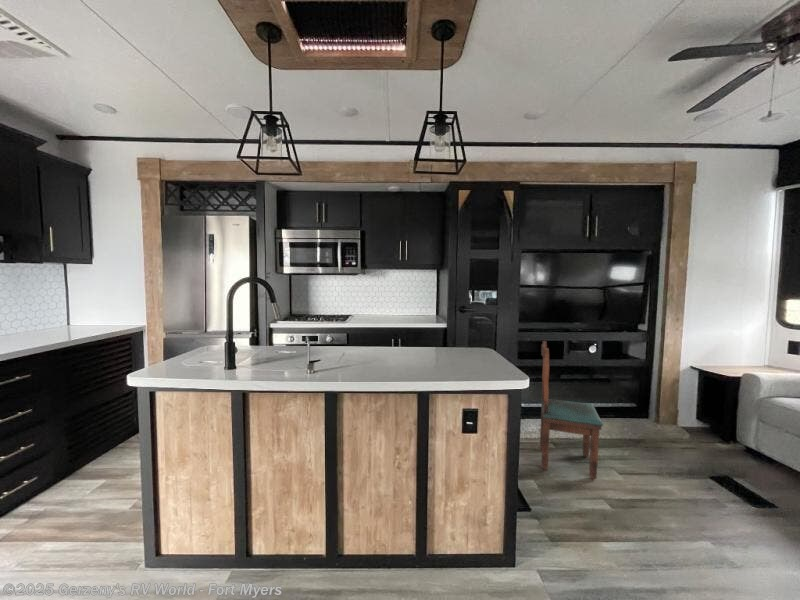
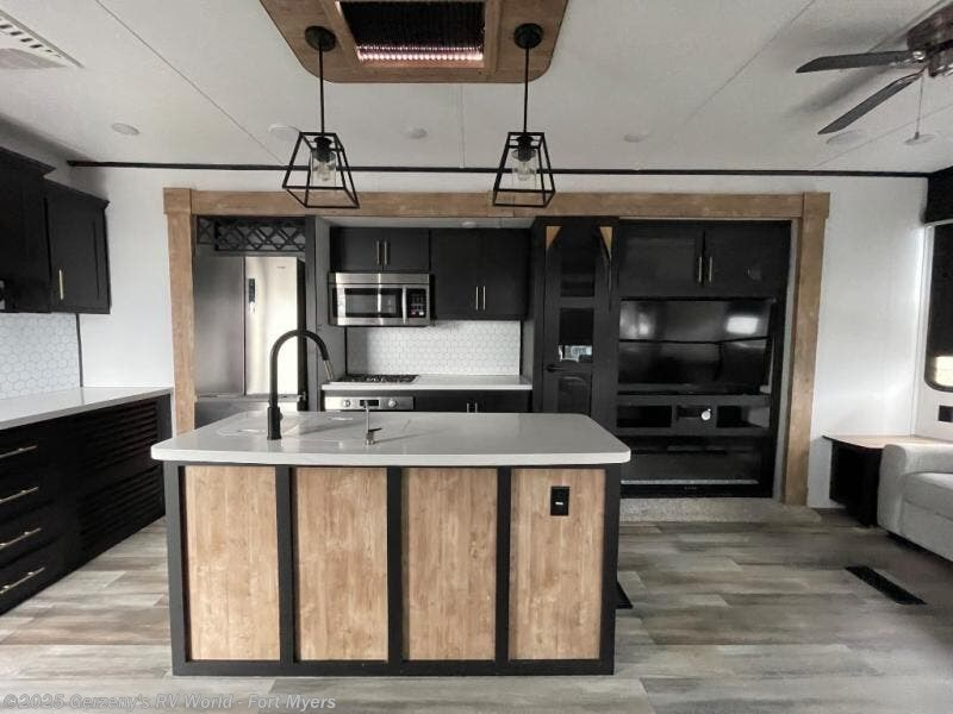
- dining chair [539,340,604,480]
